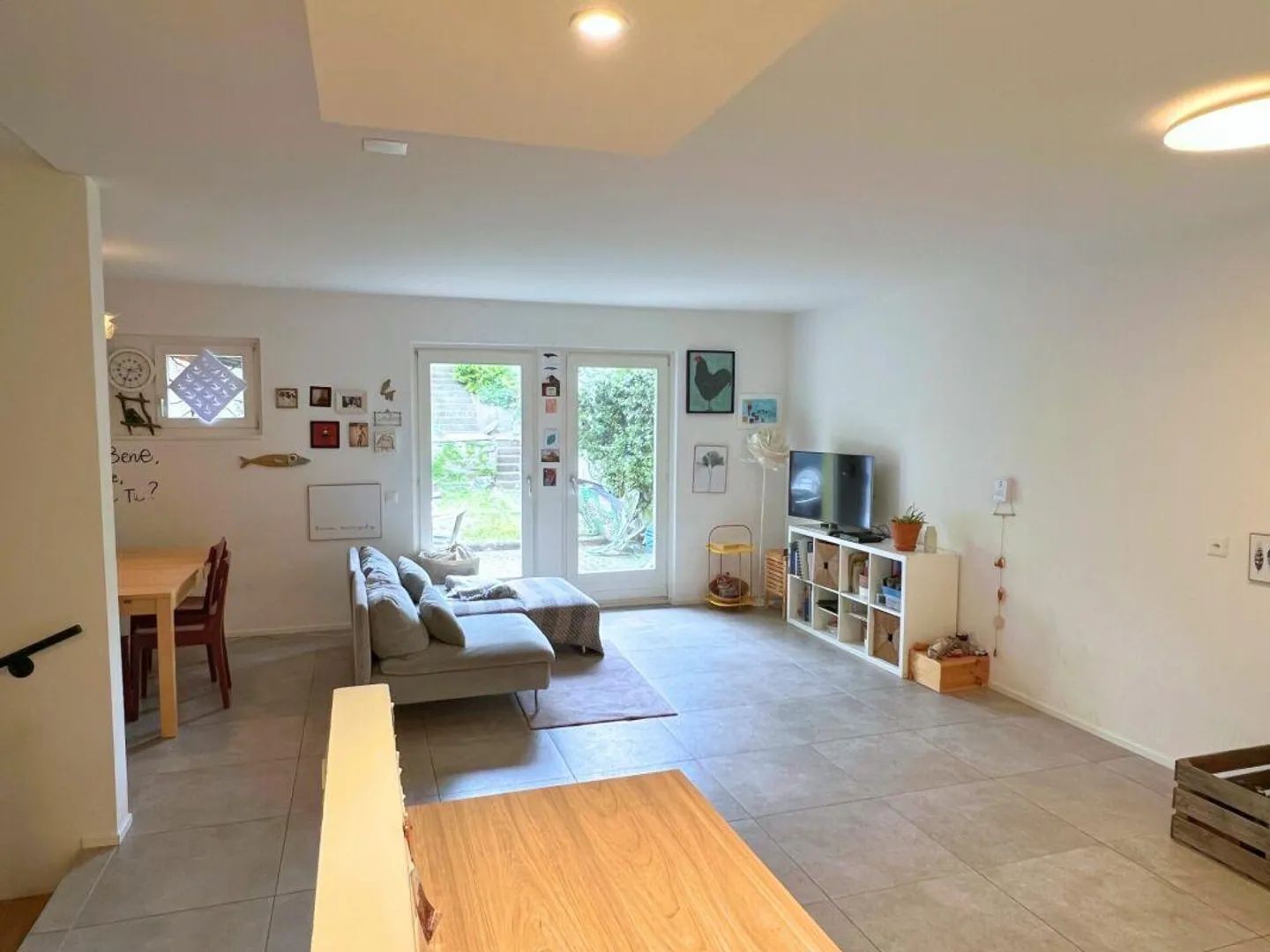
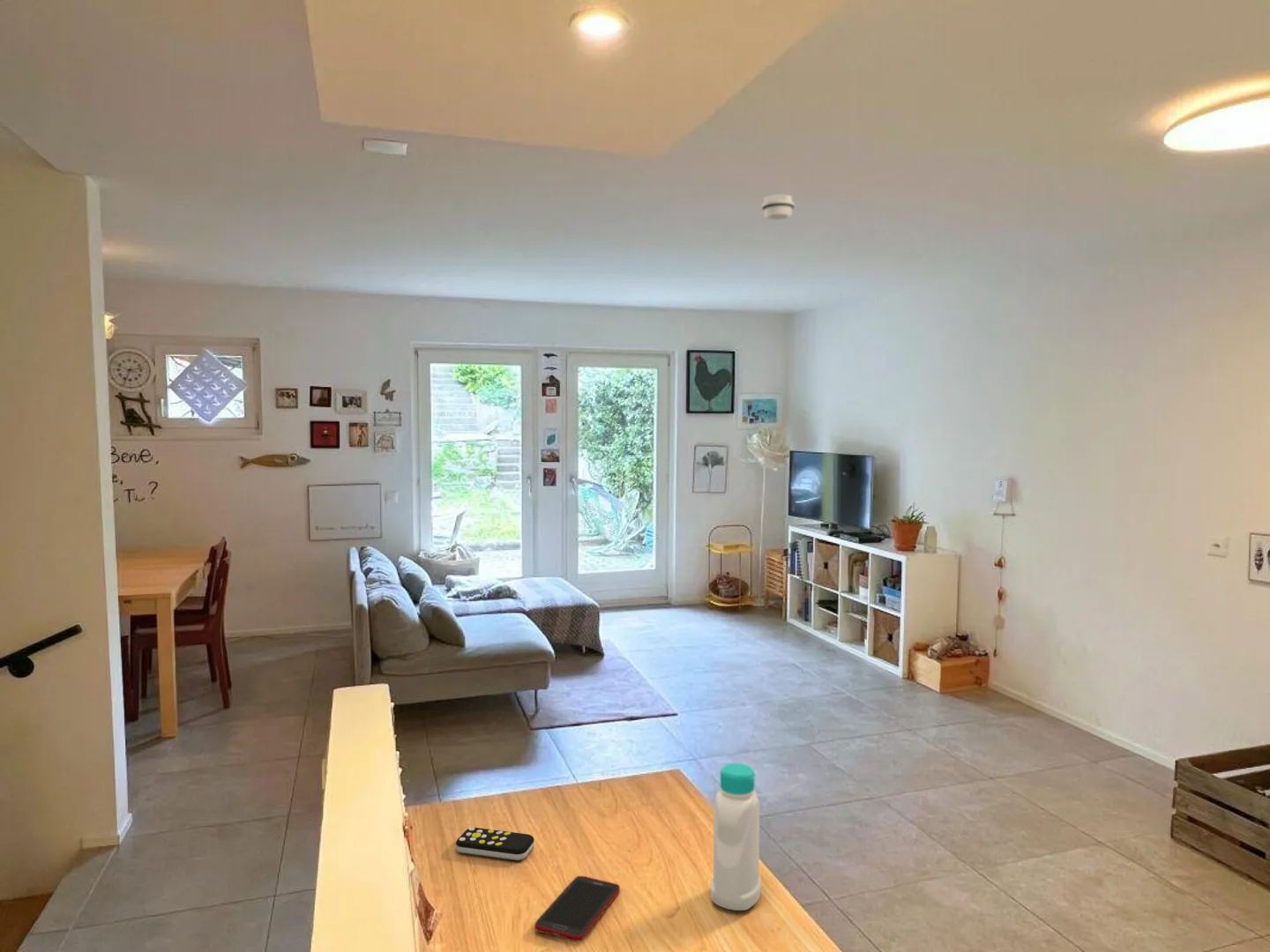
+ remote control [455,826,535,861]
+ smoke detector [761,193,796,220]
+ bottle [710,762,762,911]
+ cell phone [534,875,621,942]
